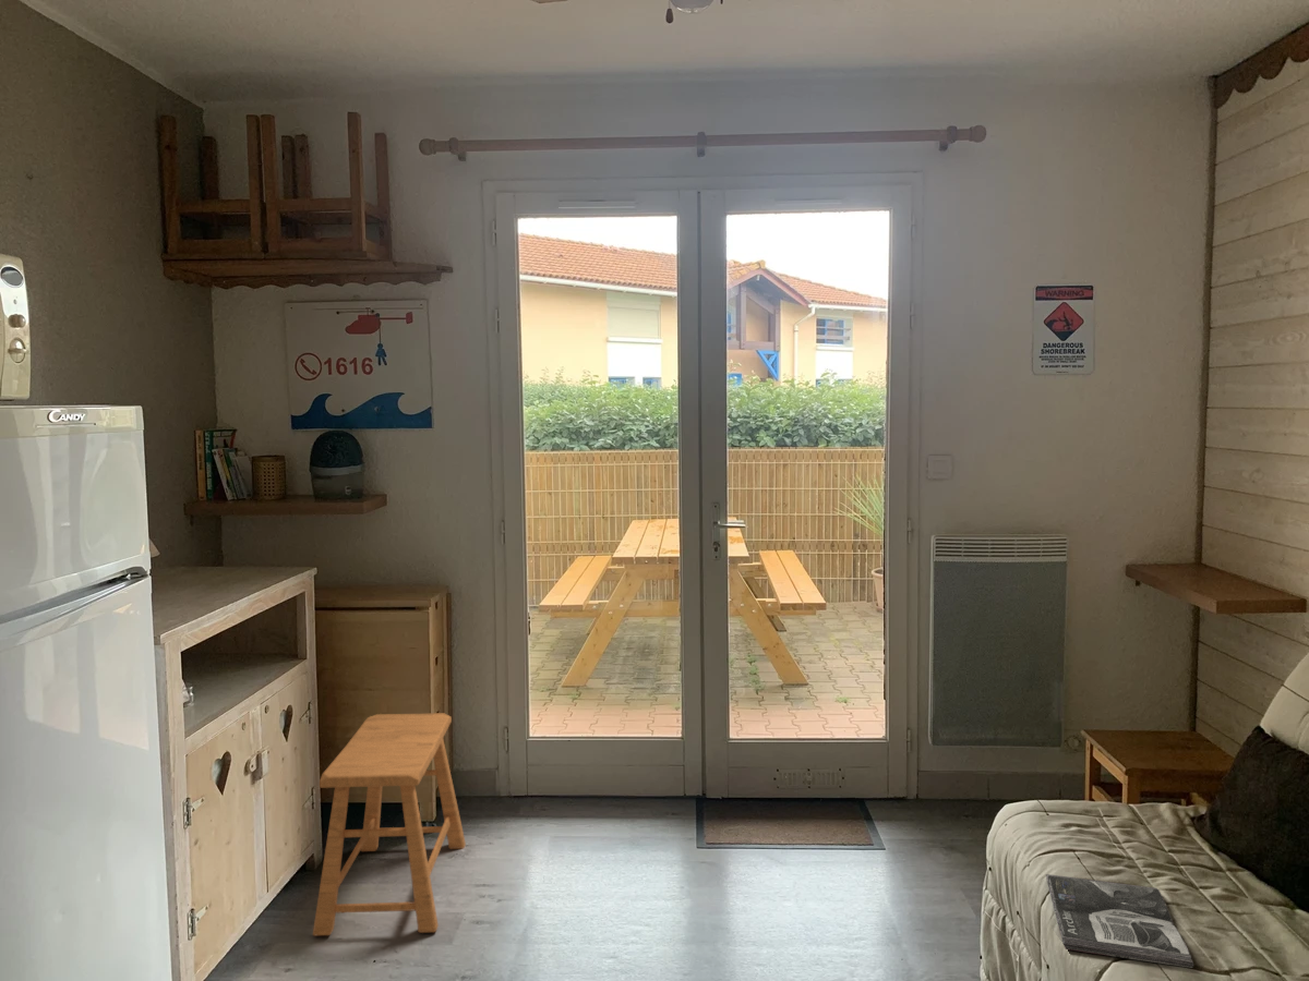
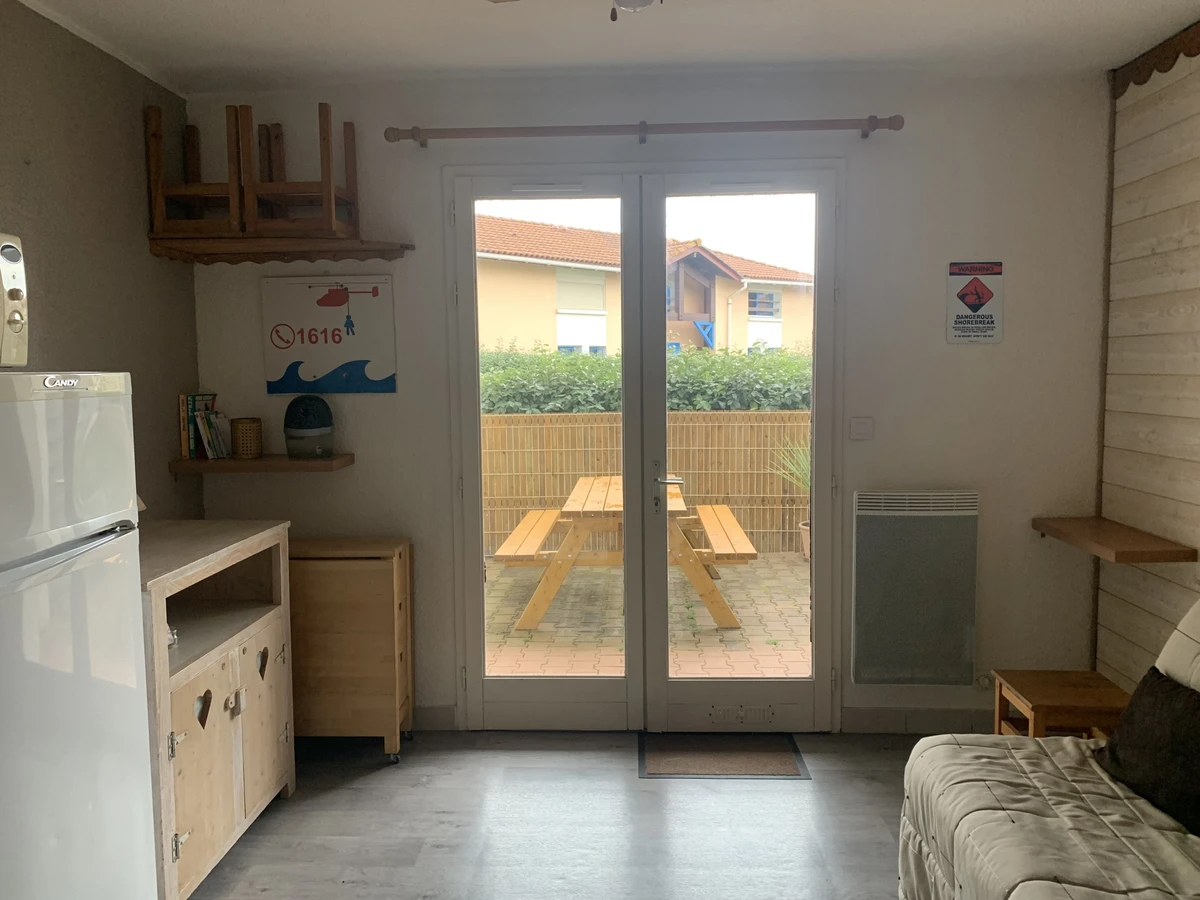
- stool [312,712,467,937]
- magazine [1045,873,1194,969]
